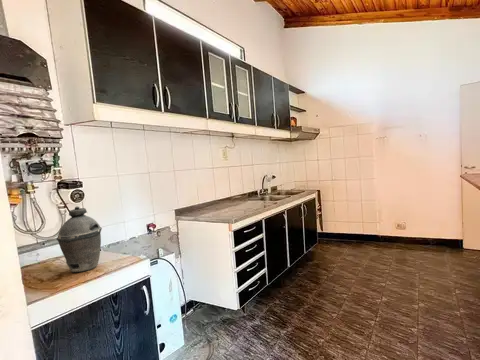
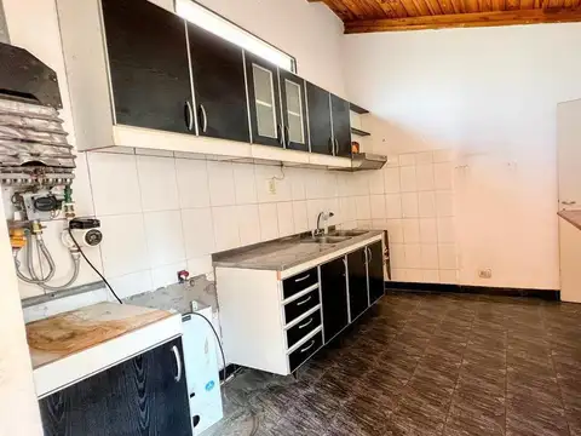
- kettle [56,205,103,274]
